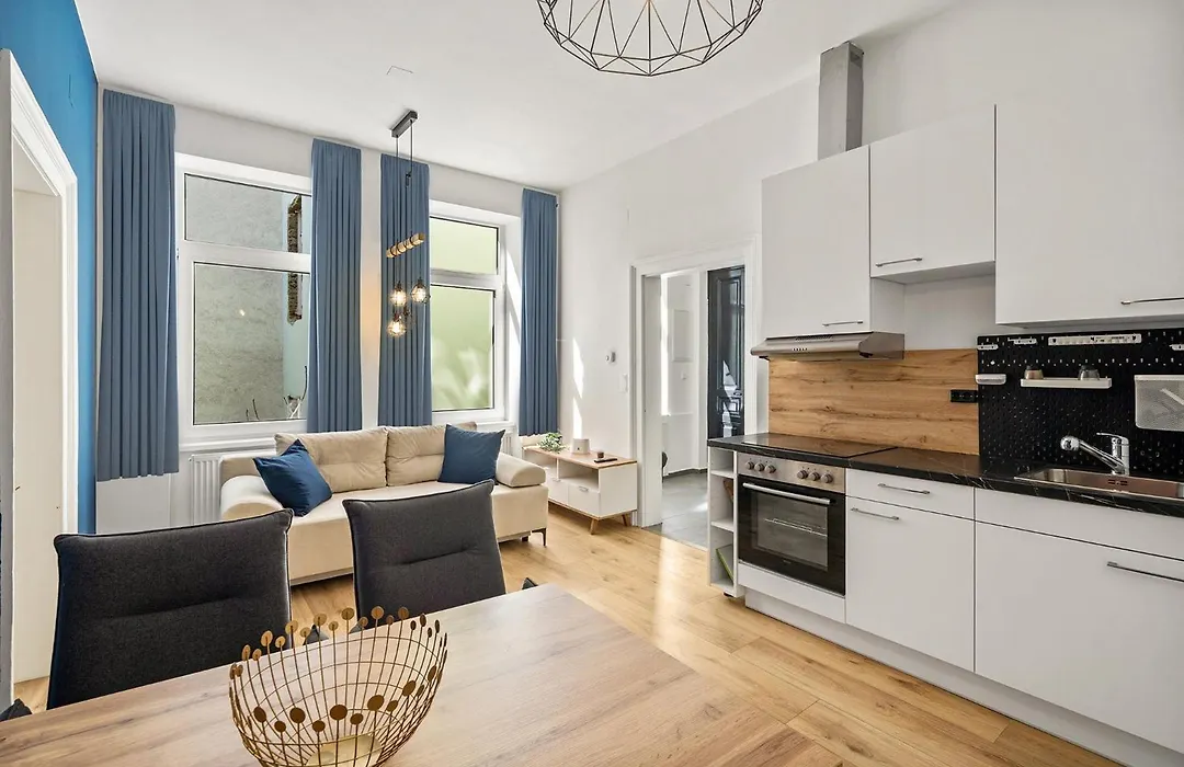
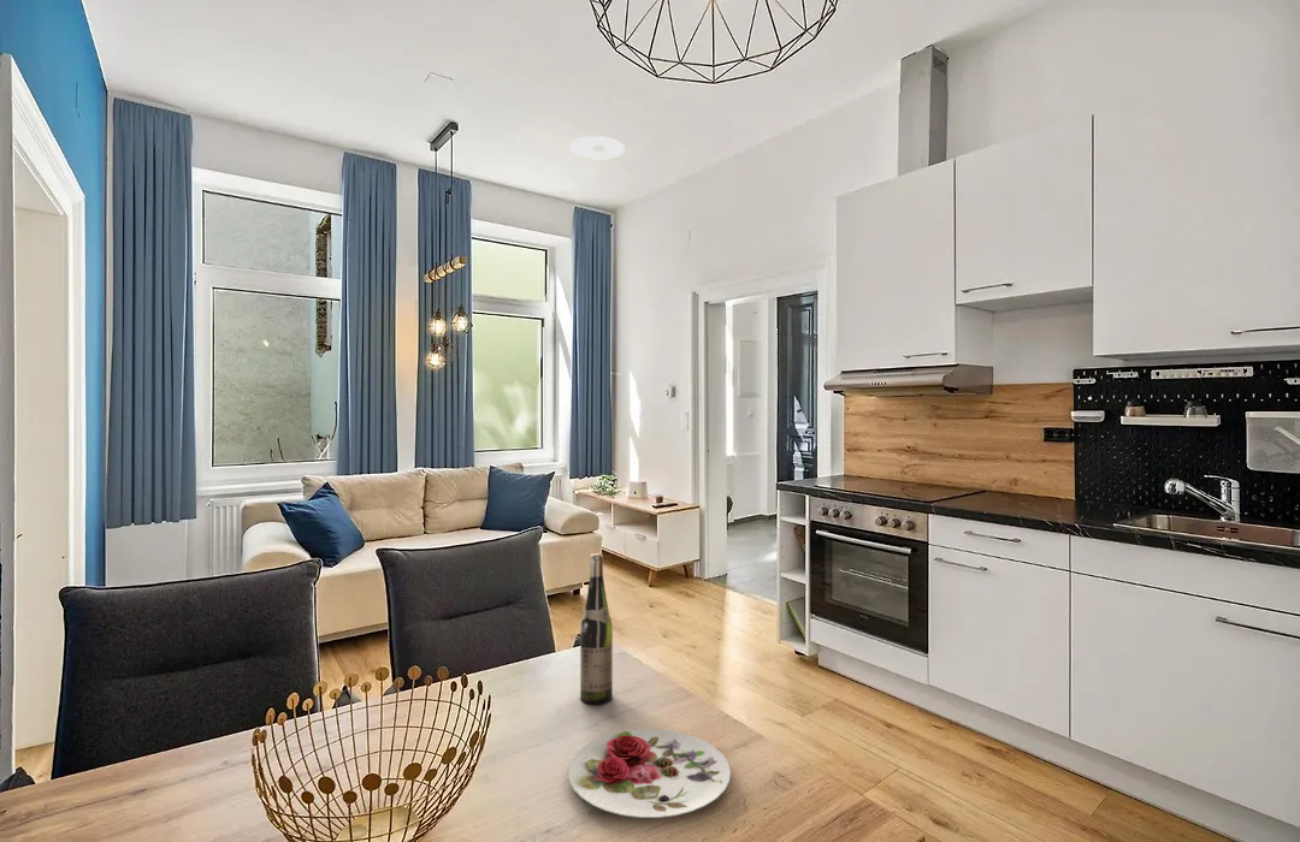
+ plate [567,728,732,819]
+ recessed light [569,135,626,160]
+ wine bottle [579,552,614,705]
